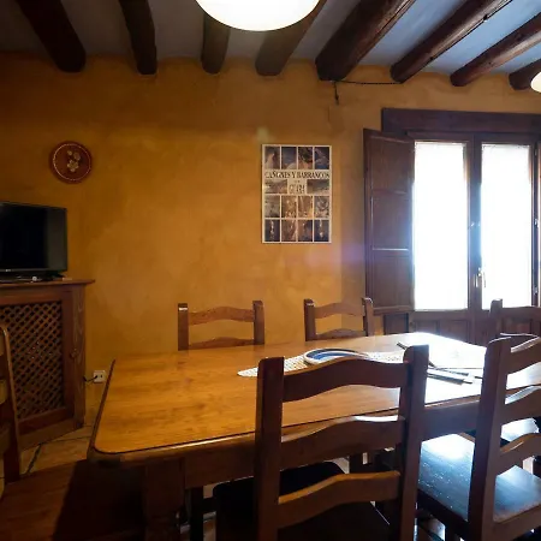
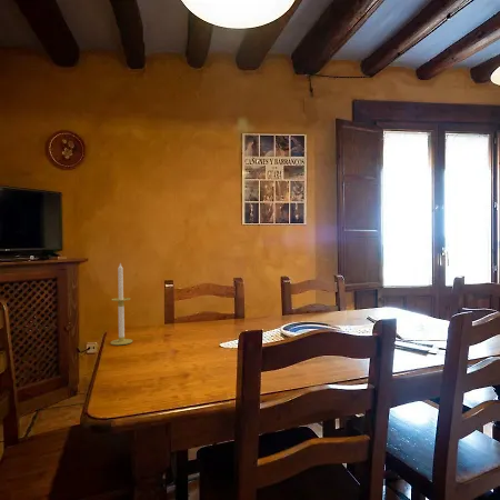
+ candle [109,262,133,346]
